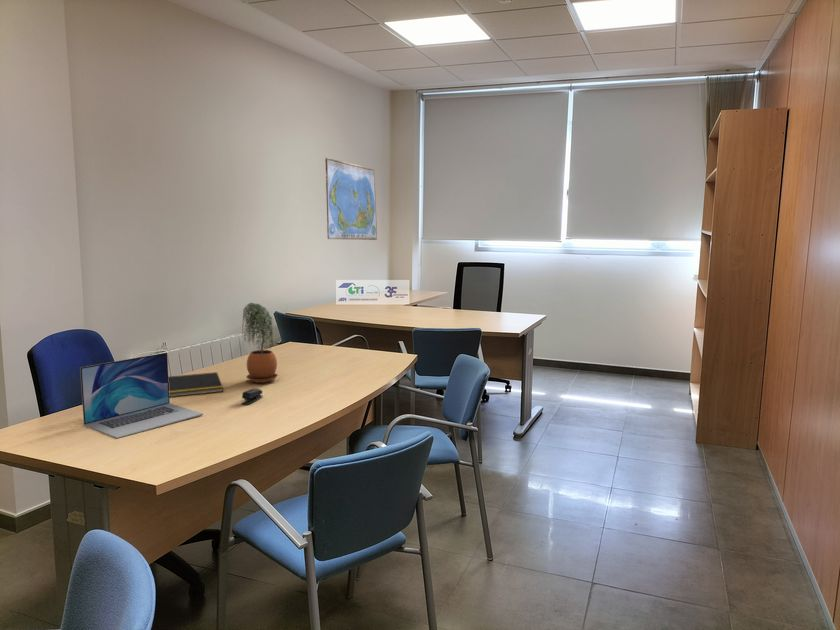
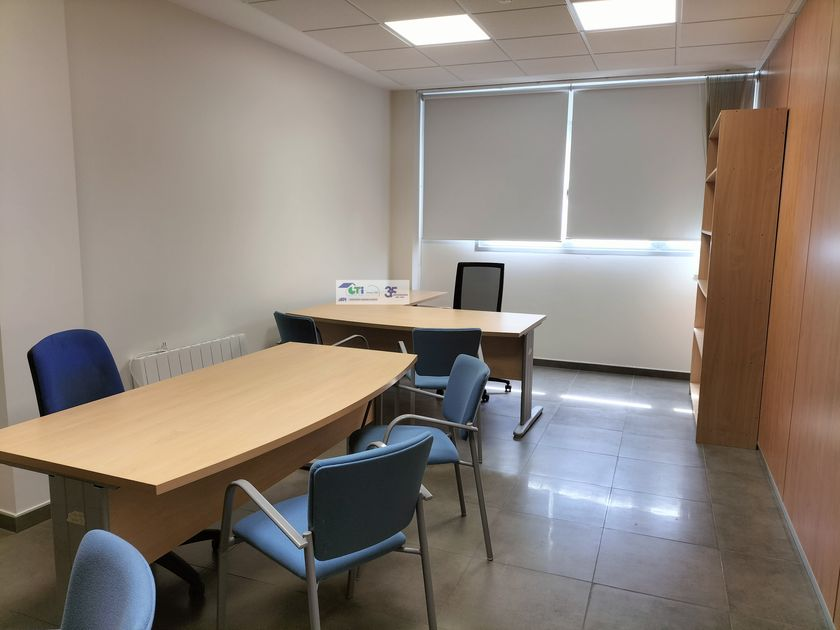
- laptop [79,352,204,440]
- notepad [168,371,224,398]
- stapler [240,388,264,406]
- potted plant [241,302,279,384]
- world map [324,157,378,241]
